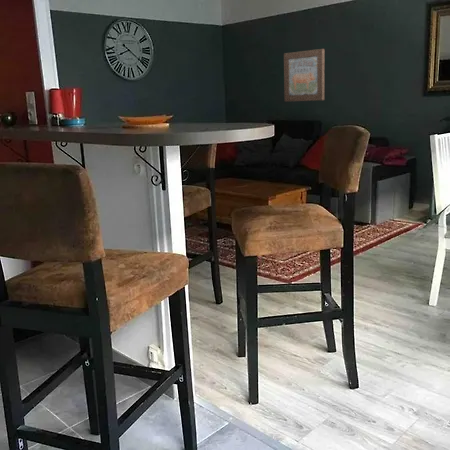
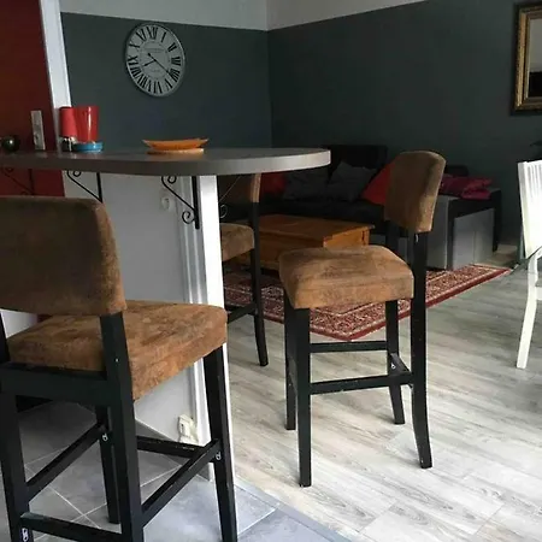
- wall art [283,48,325,103]
